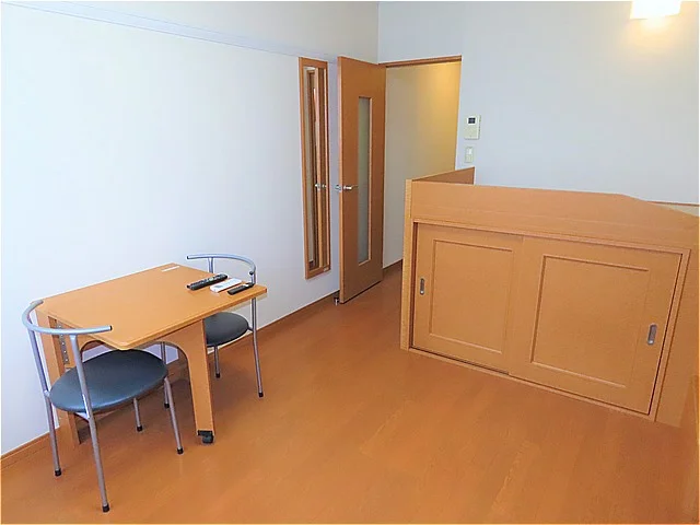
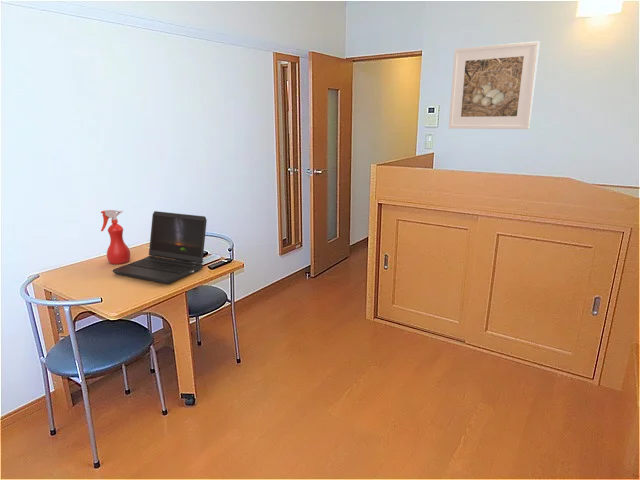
+ spray bottle [100,209,131,265]
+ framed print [448,40,541,130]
+ laptop computer [112,210,208,285]
